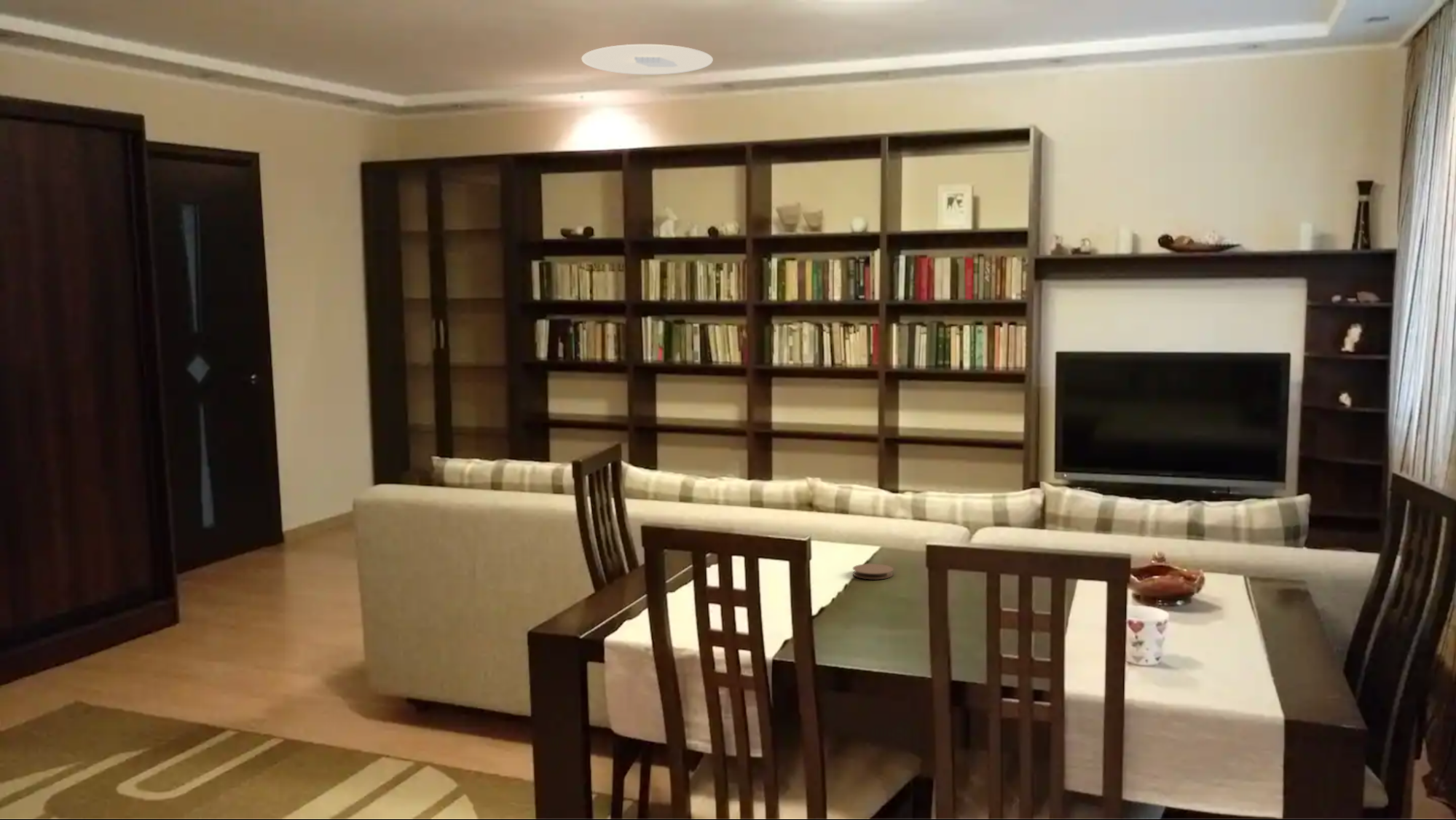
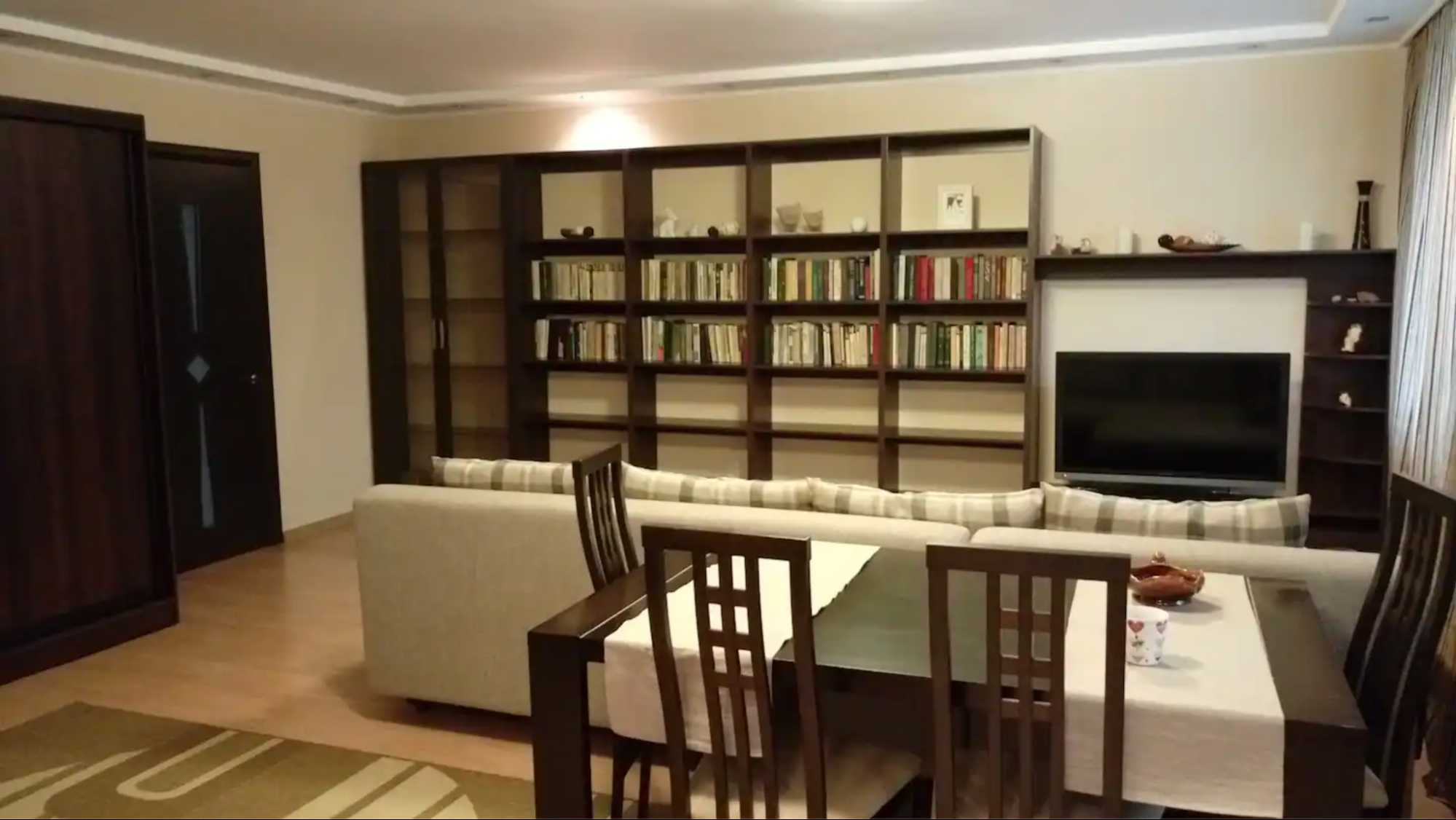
- ceiling light [581,44,714,75]
- coaster [852,563,894,580]
